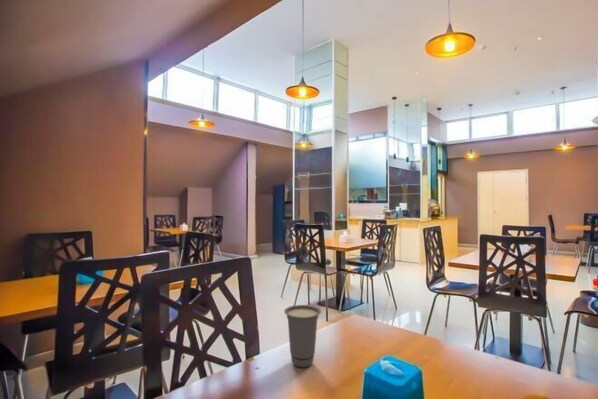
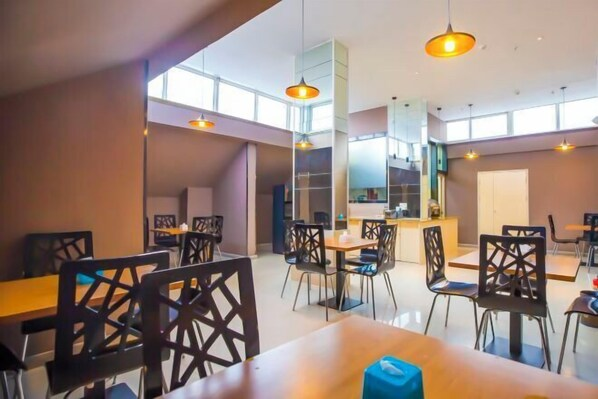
- cup [283,304,322,368]
